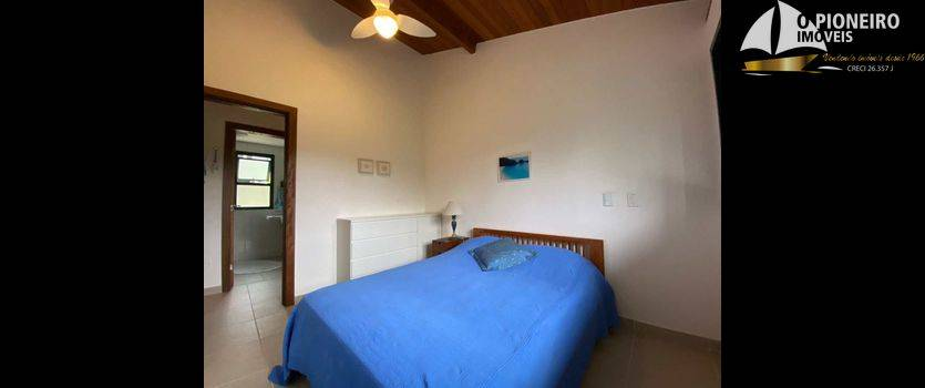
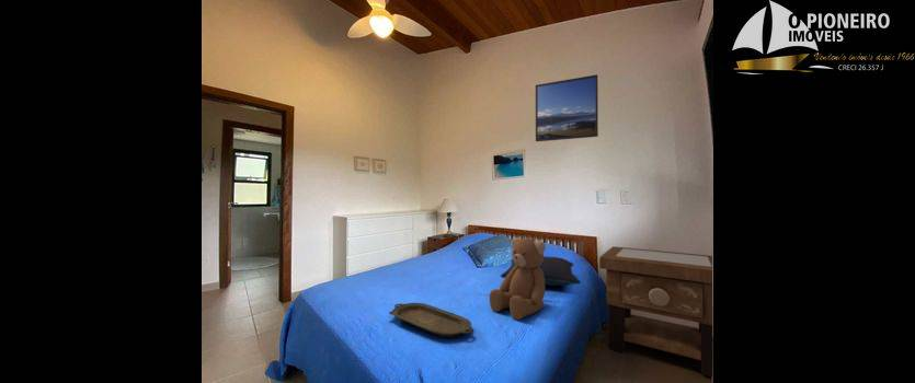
+ teddy bear [489,236,547,321]
+ pillow [500,255,582,287]
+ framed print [535,73,599,142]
+ side table [598,246,713,379]
+ serving tray [388,302,474,338]
